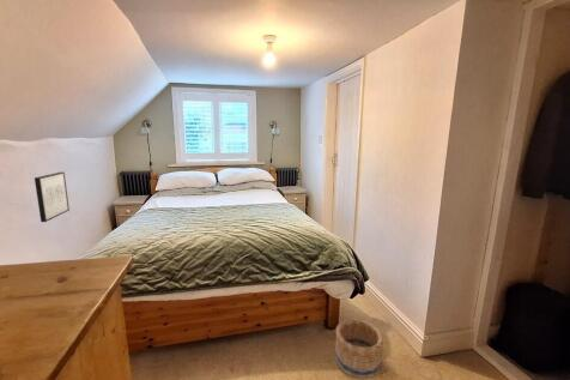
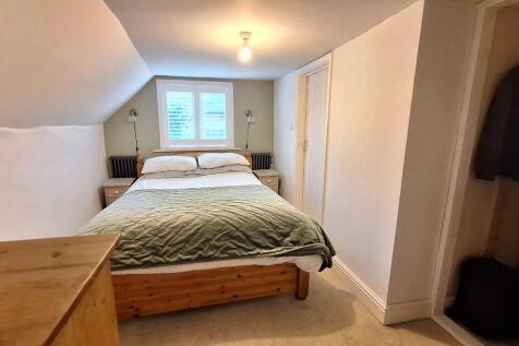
- wall art [34,171,71,223]
- basket [334,318,384,380]
